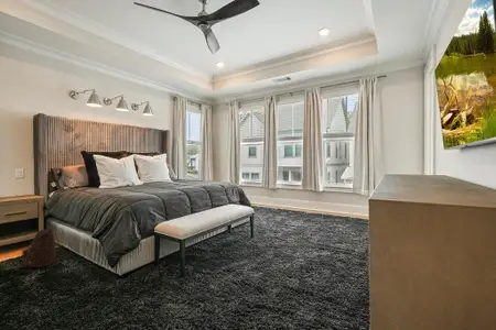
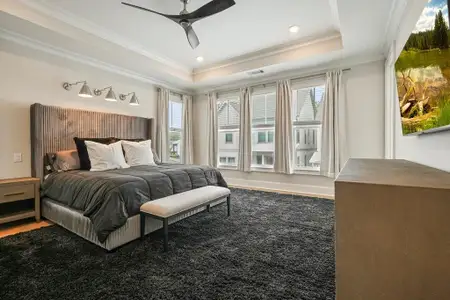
- backpack [21,226,63,268]
